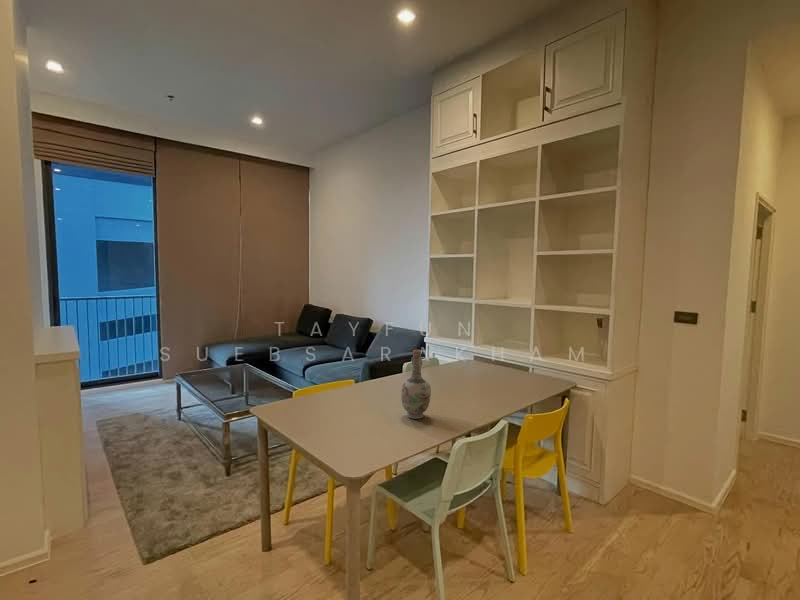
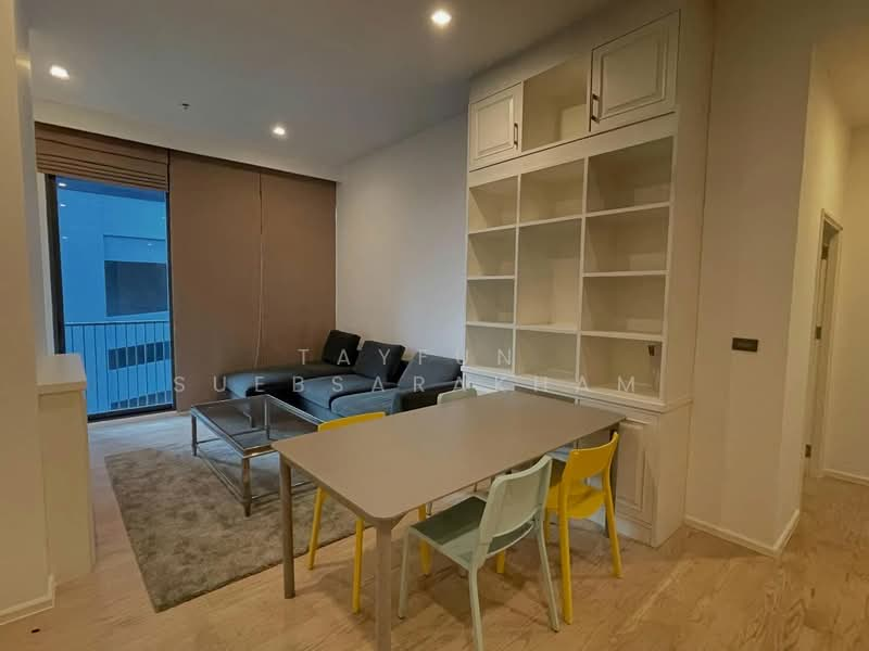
- vase [400,349,432,420]
